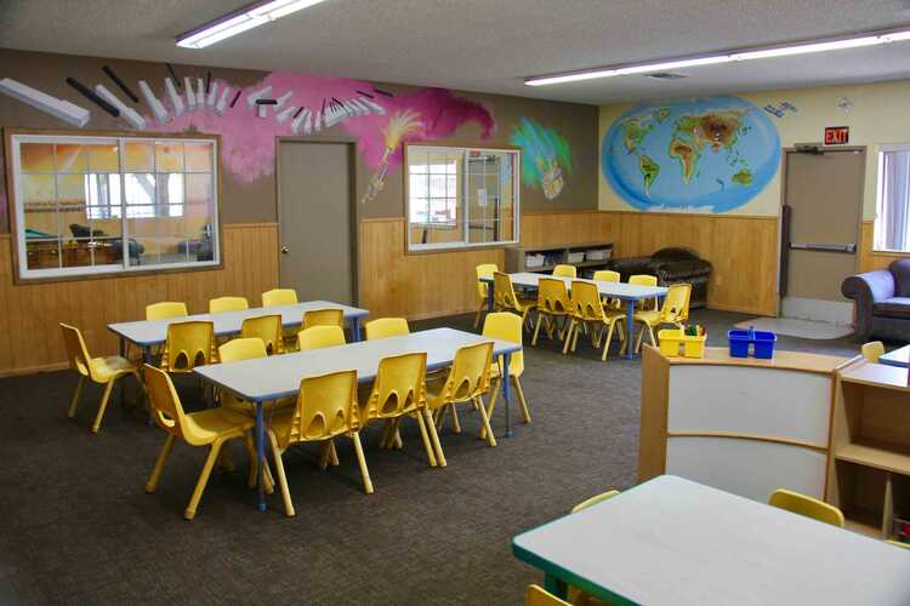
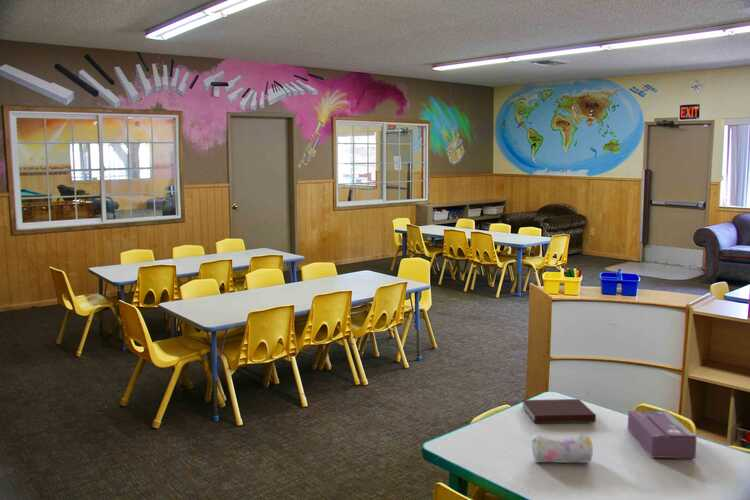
+ notebook [521,398,597,424]
+ tissue box [627,409,698,459]
+ pencil case [531,433,594,464]
